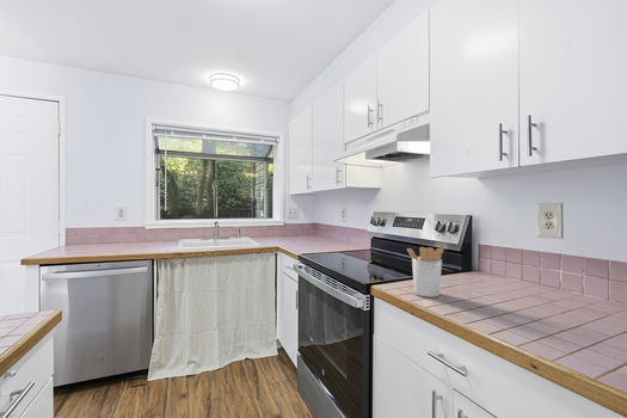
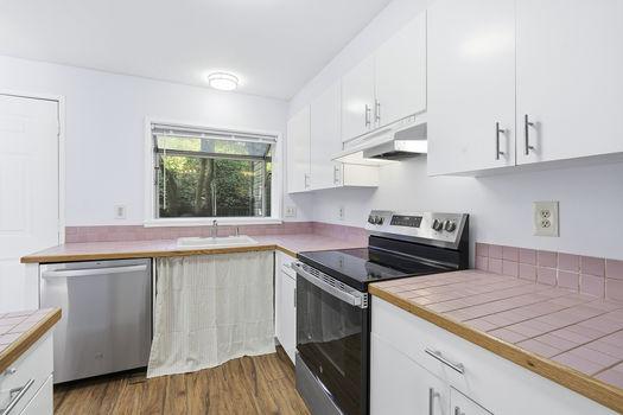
- utensil holder [406,241,445,299]
